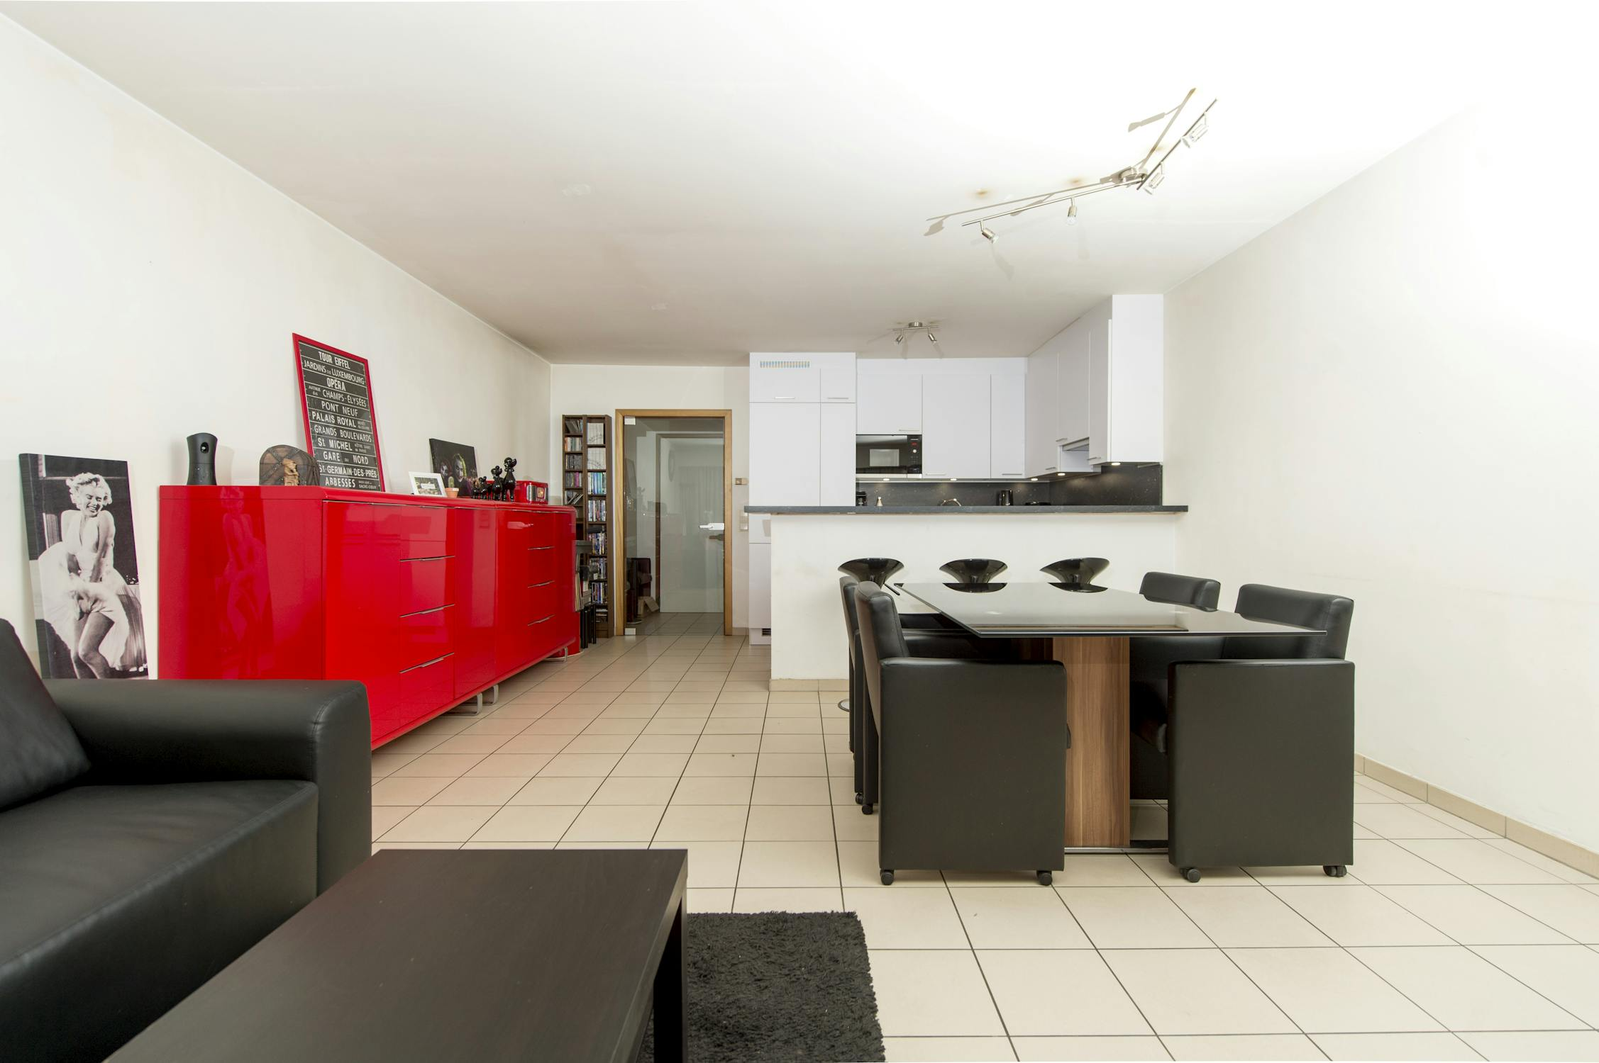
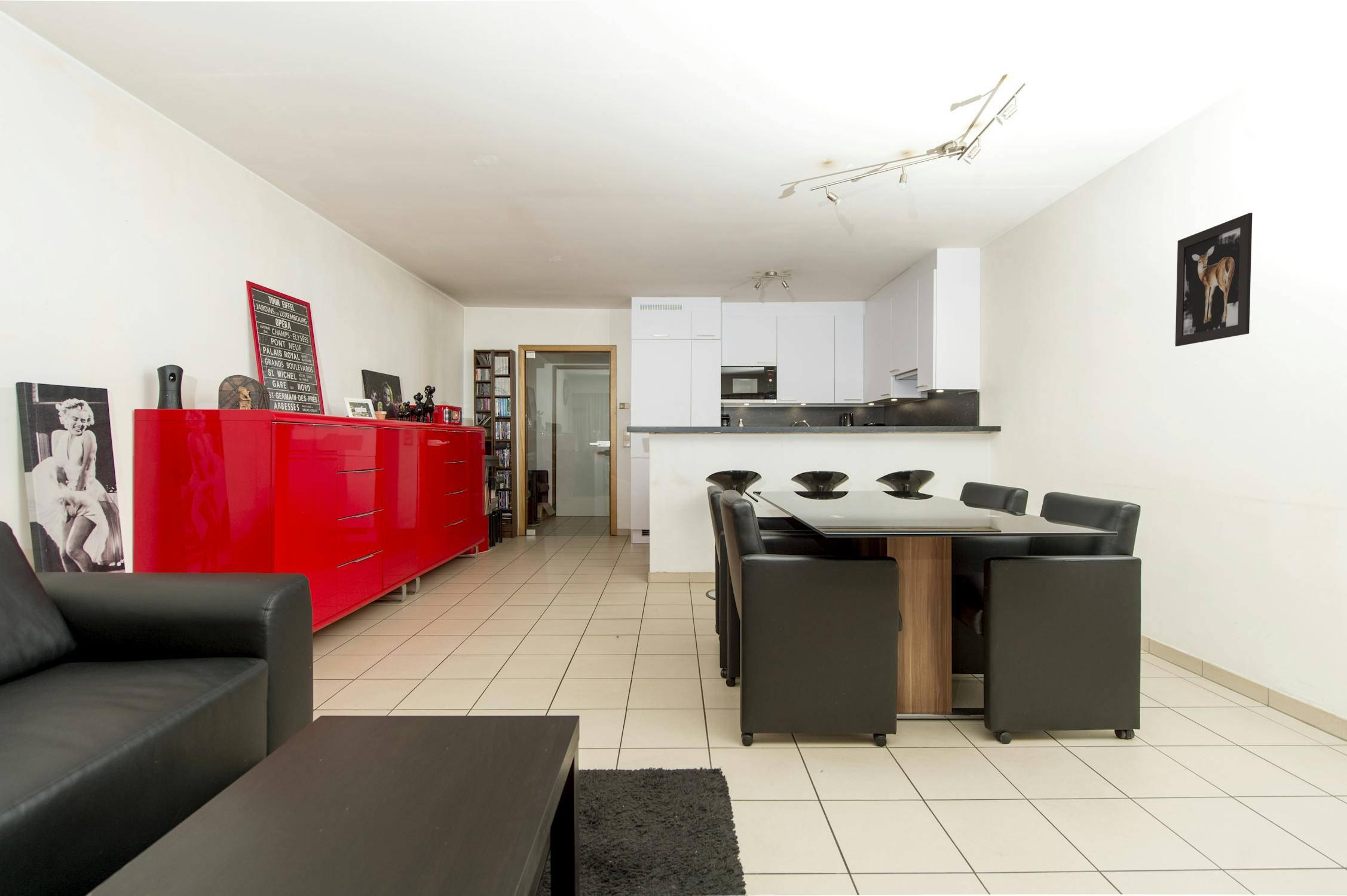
+ wall art [1175,212,1253,347]
